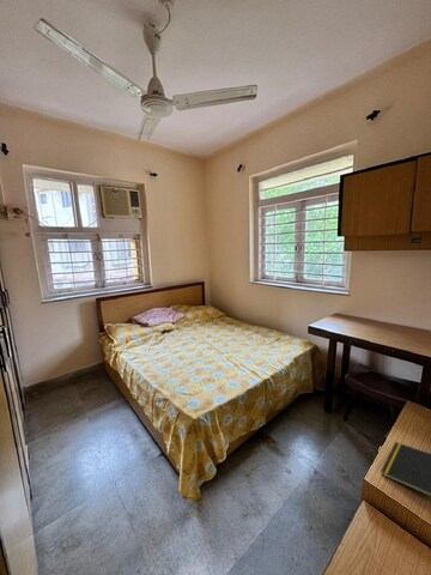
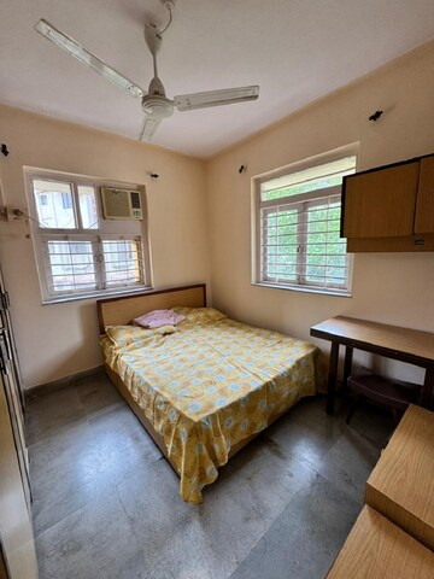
- notepad [380,441,431,497]
